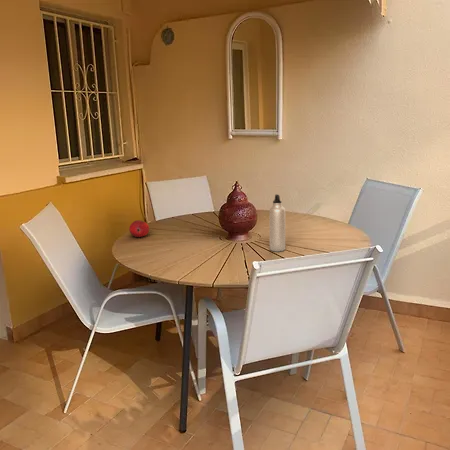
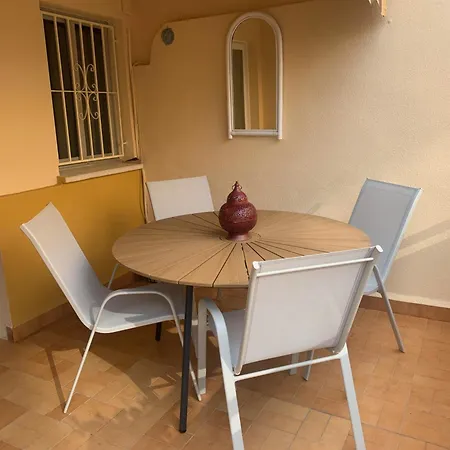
- water bottle [268,193,286,252]
- fruit [128,219,150,238]
